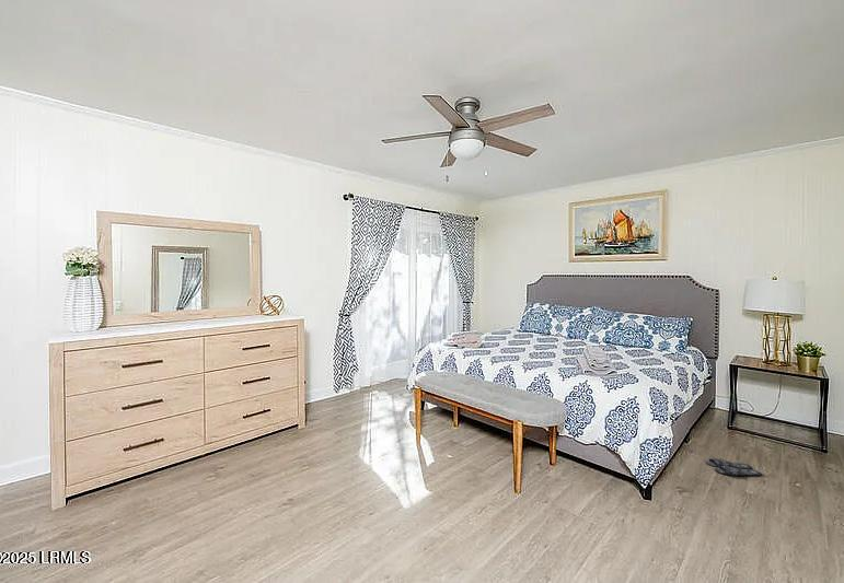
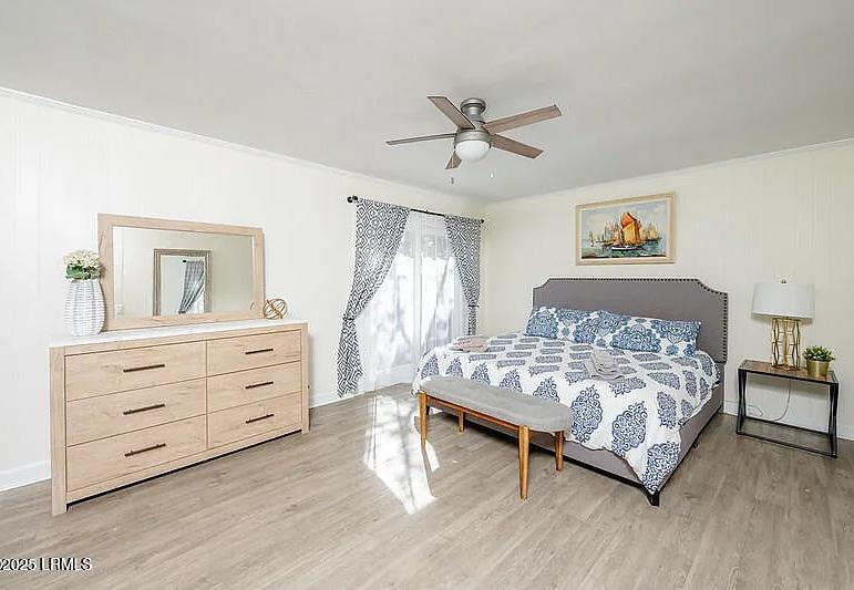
- slippers [705,457,763,477]
